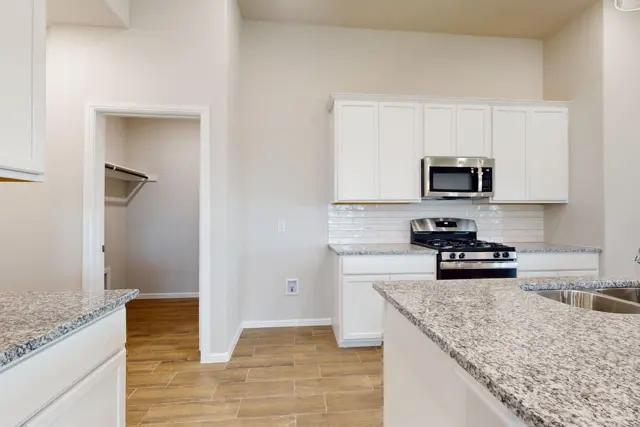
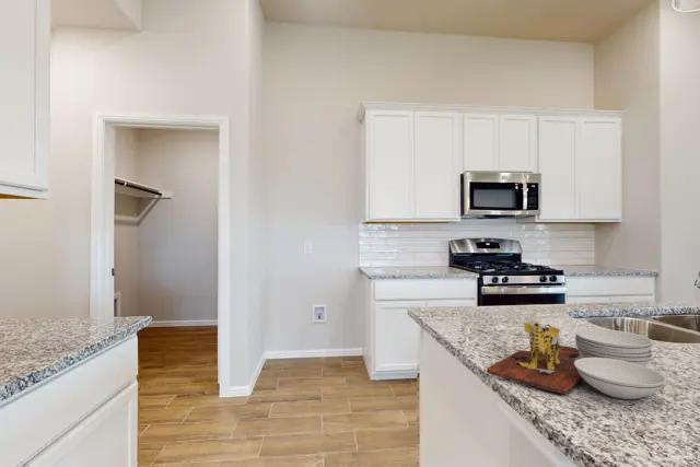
+ cutting board [486,320,667,400]
